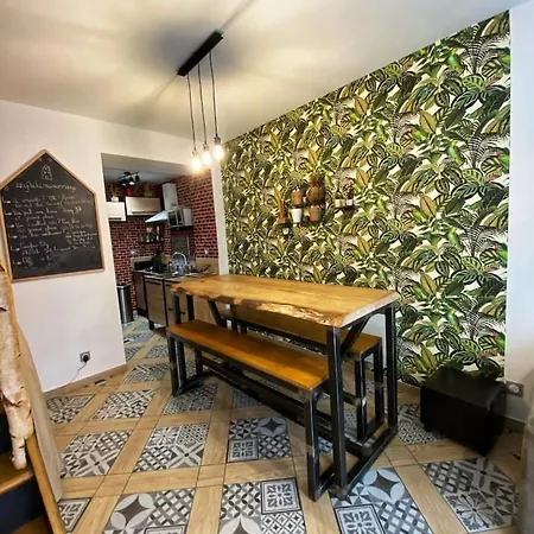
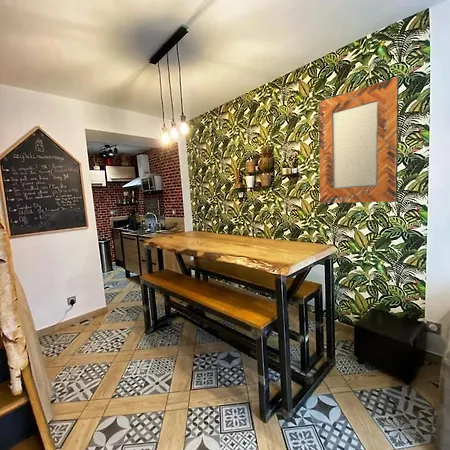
+ home mirror [317,76,400,204]
